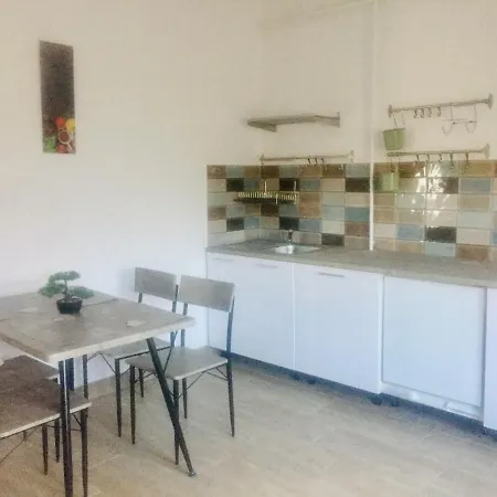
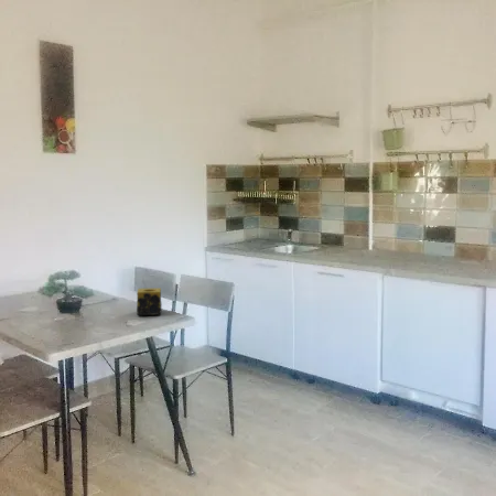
+ candle [136,287,163,316]
